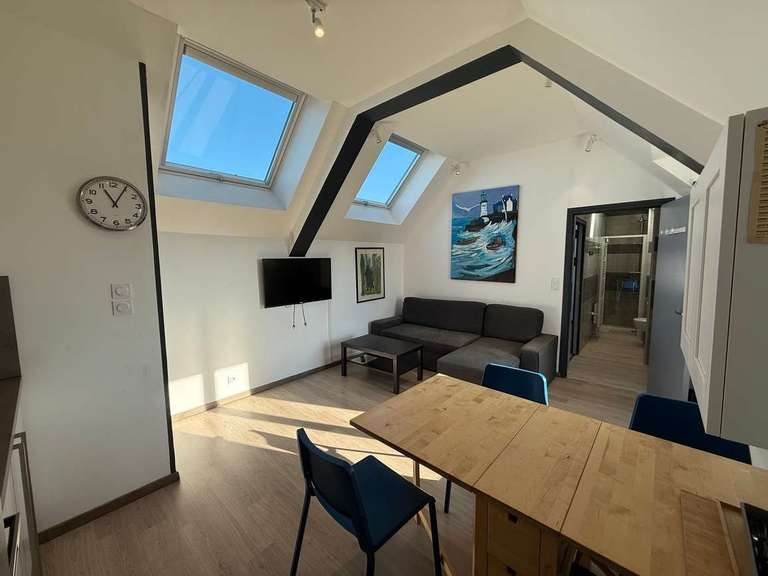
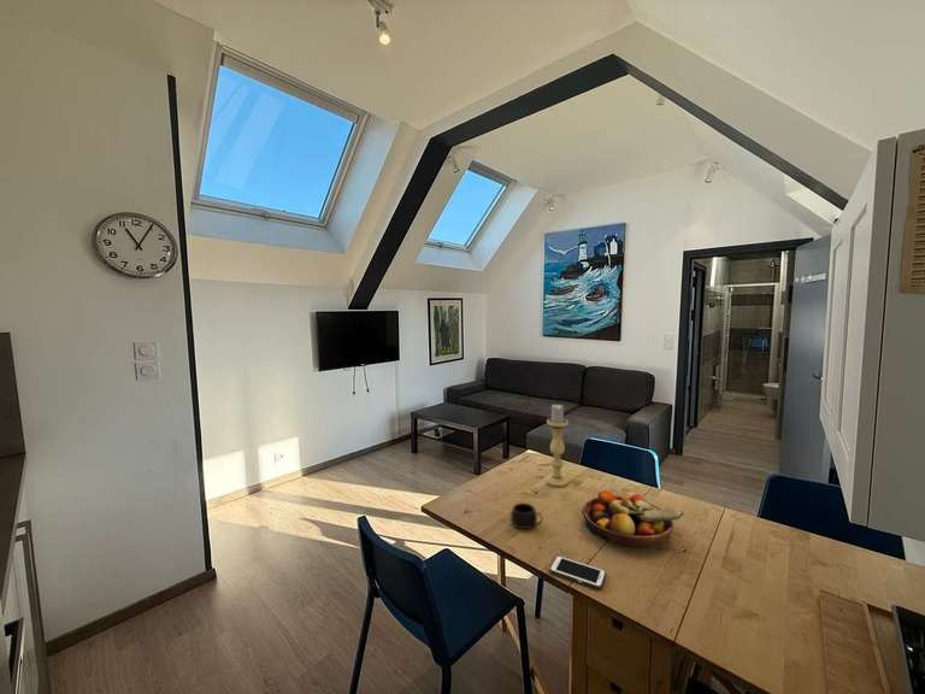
+ cell phone [548,554,607,589]
+ fruit bowl [581,489,685,548]
+ candle holder [544,404,570,488]
+ mug [509,501,543,530]
